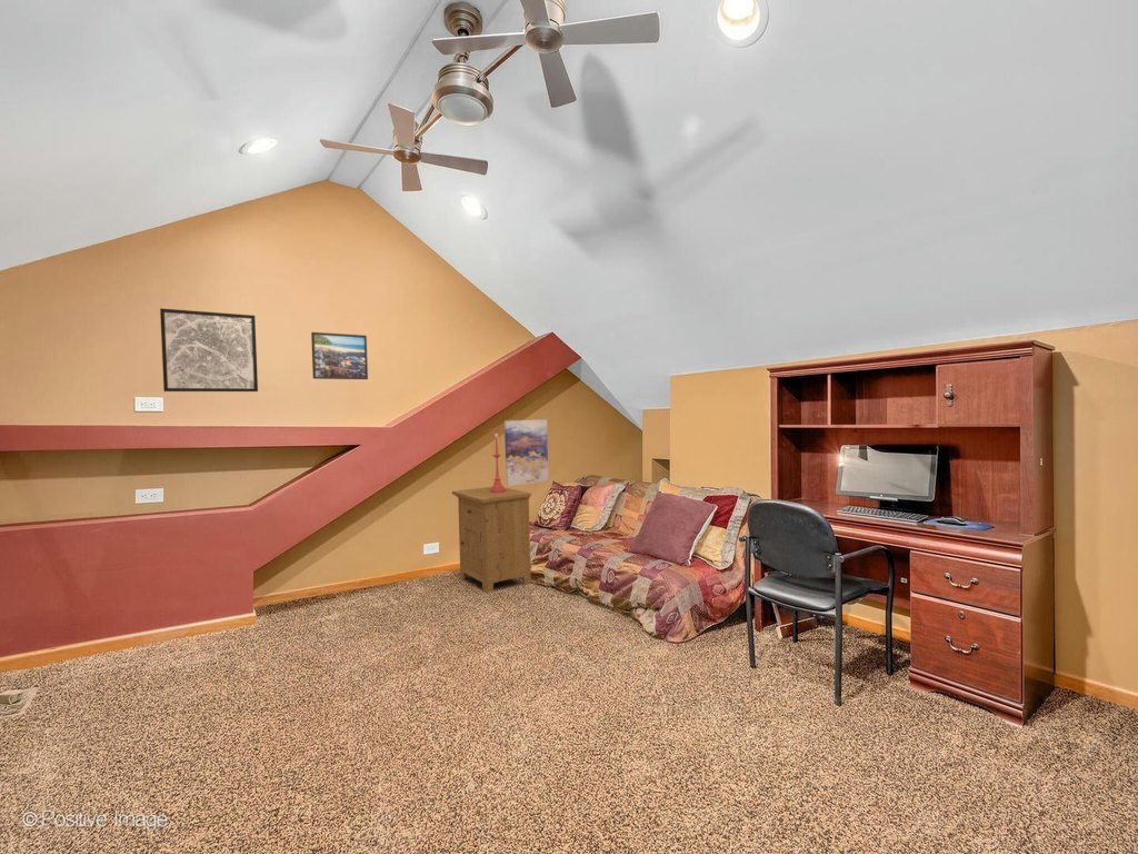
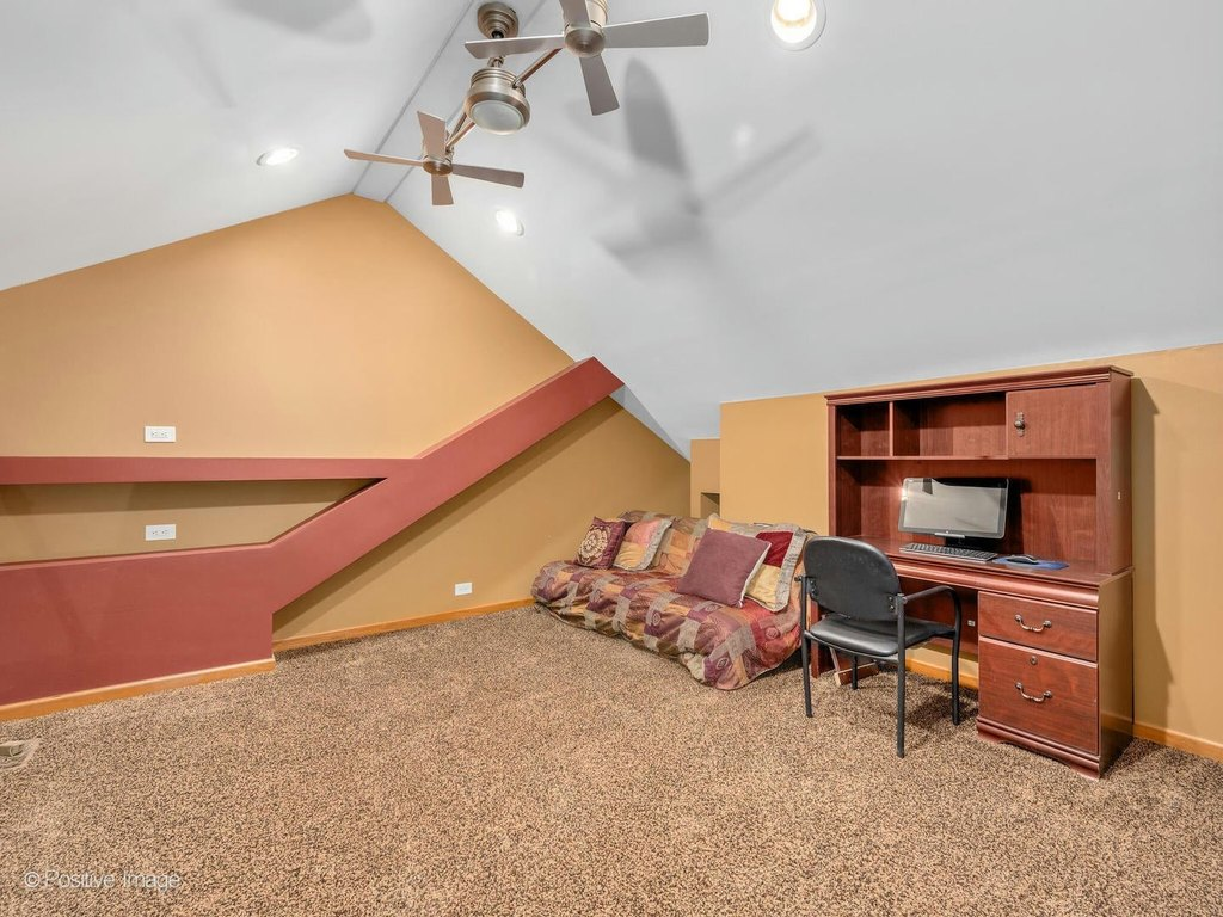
- wall art [503,418,549,487]
- table lamp [488,427,506,493]
- wall art [159,308,259,393]
- nightstand [451,486,532,594]
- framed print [310,331,369,380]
